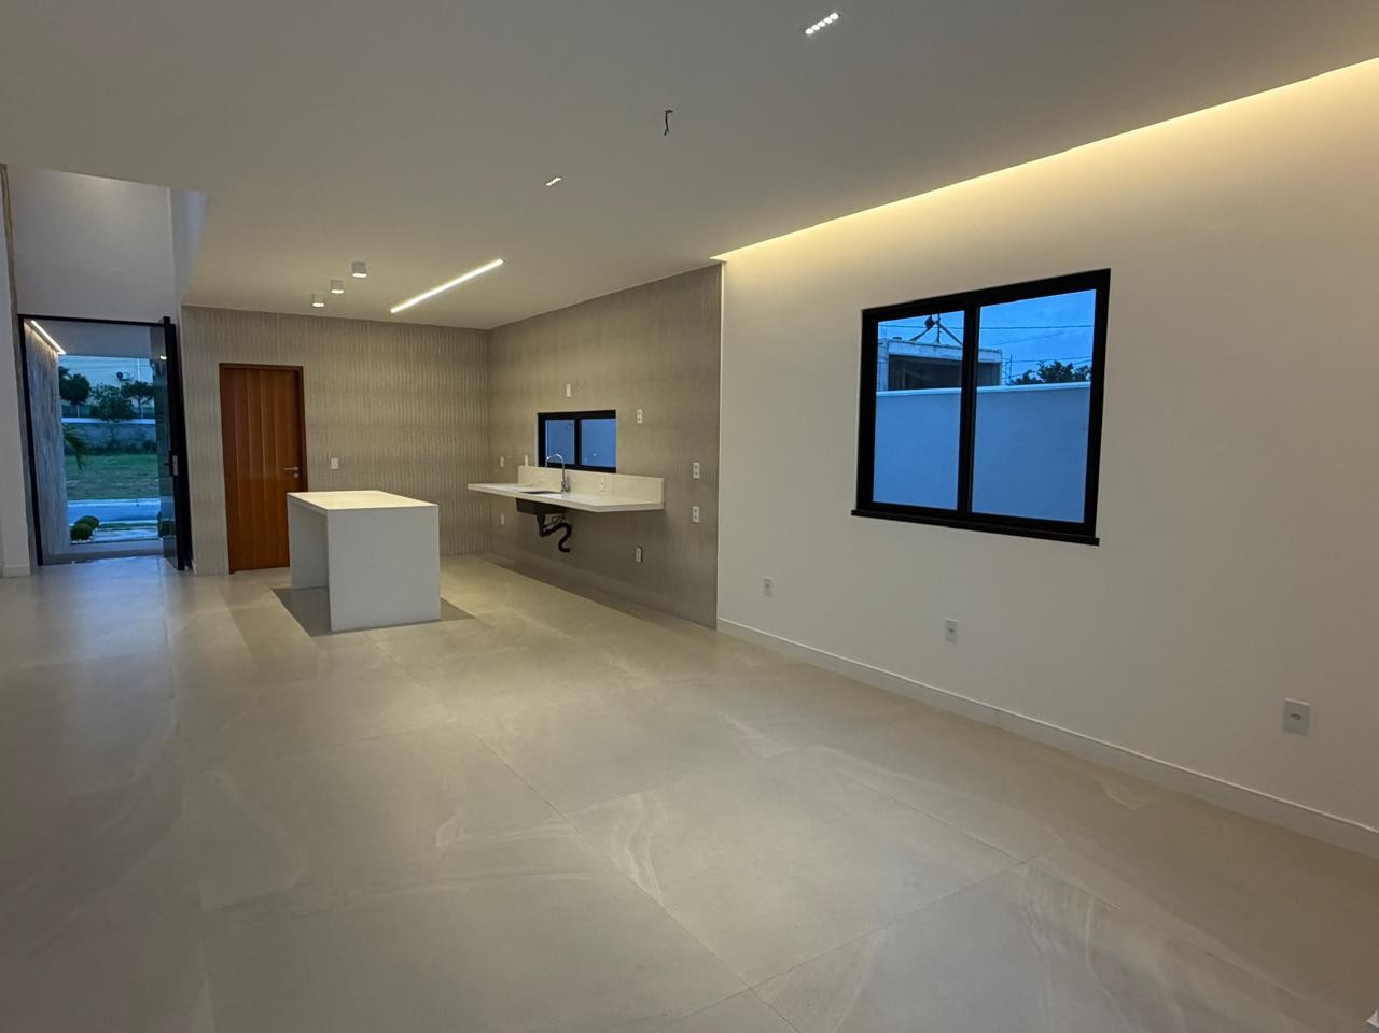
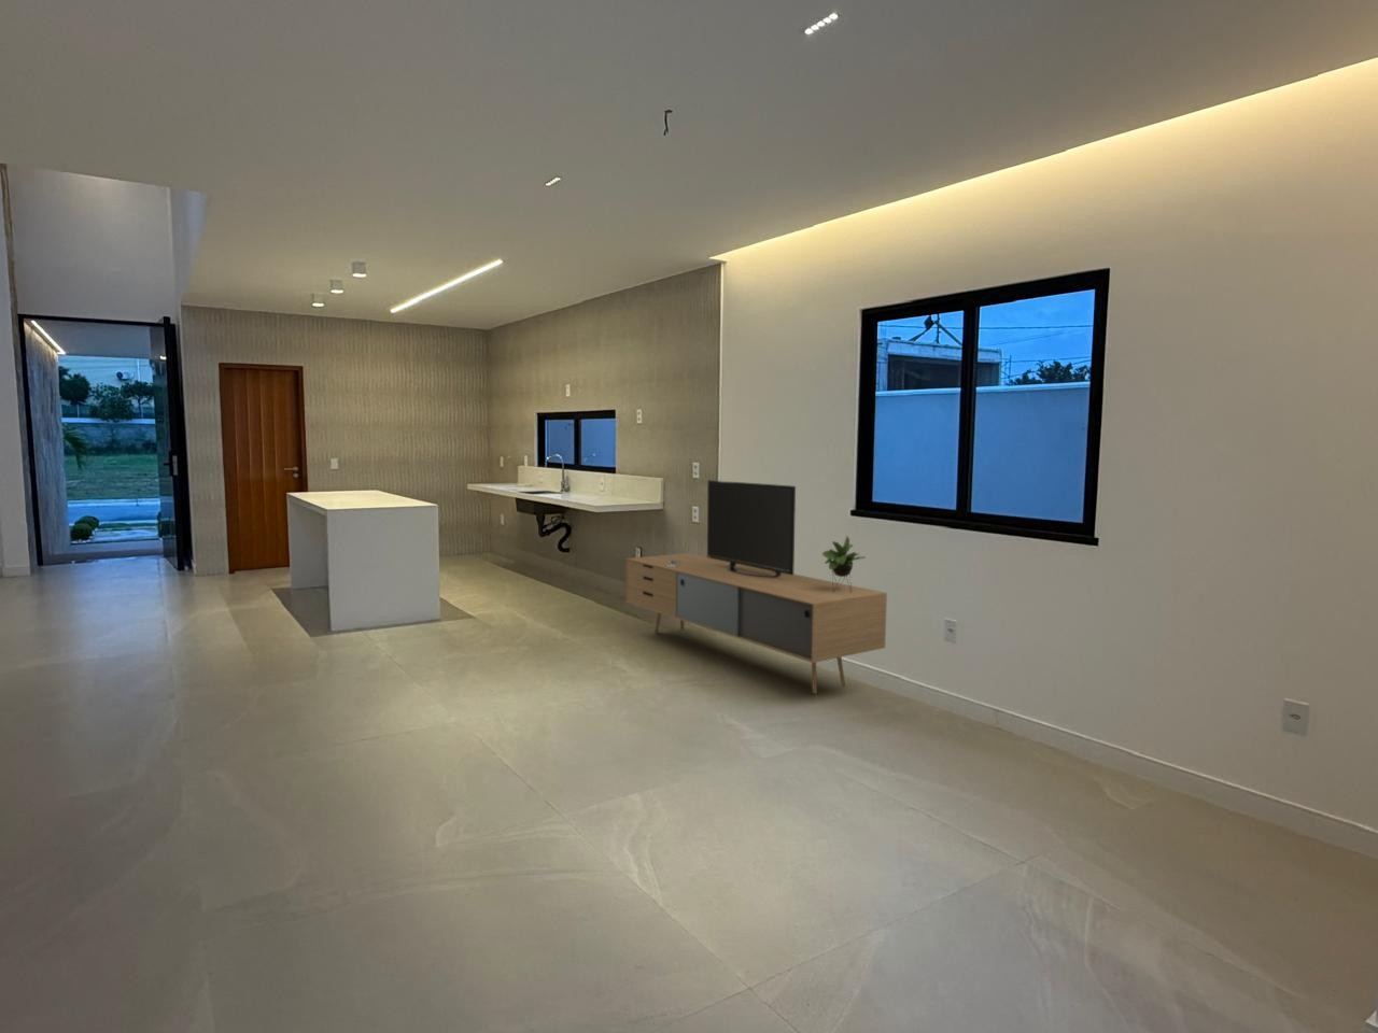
+ media console [624,479,889,696]
